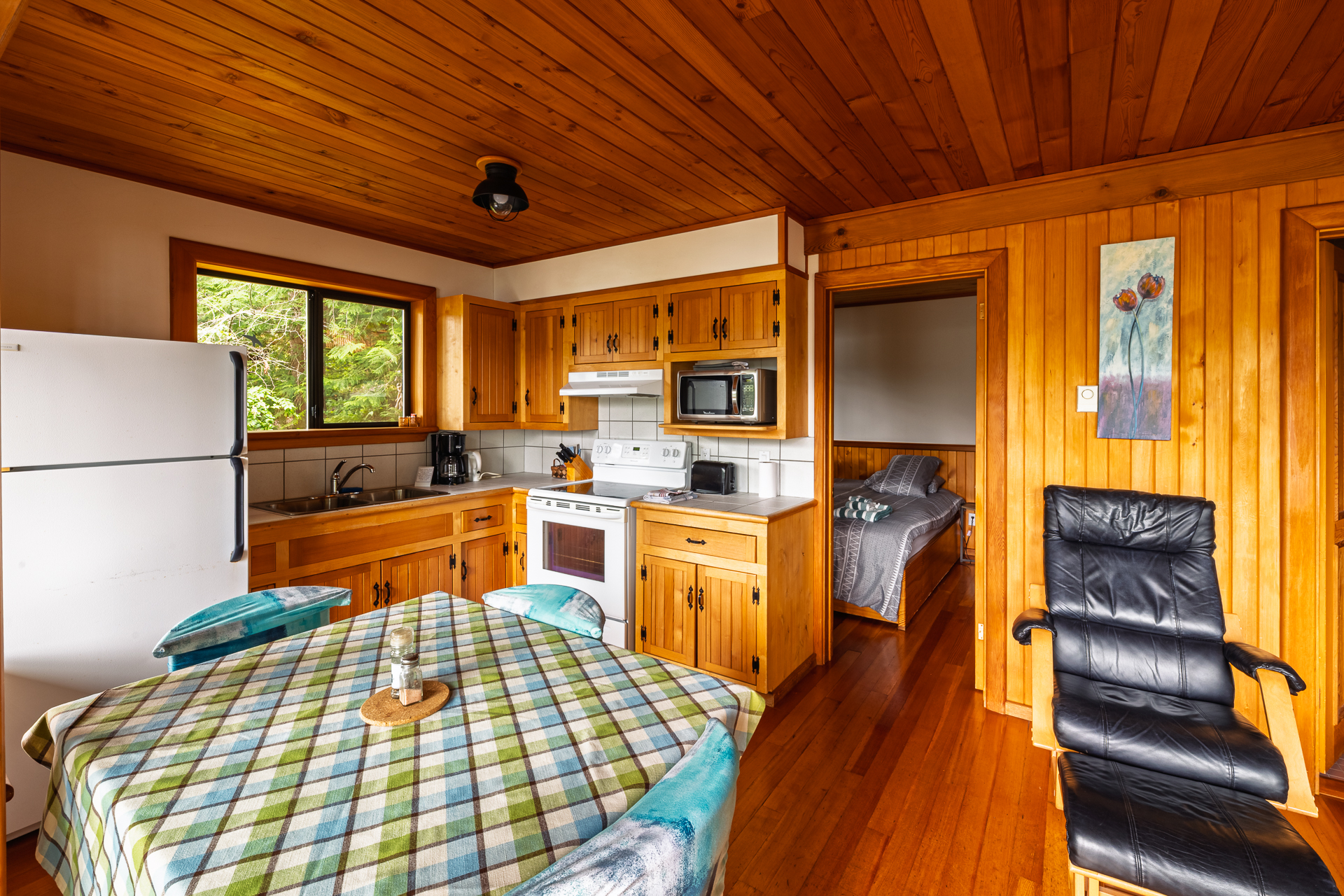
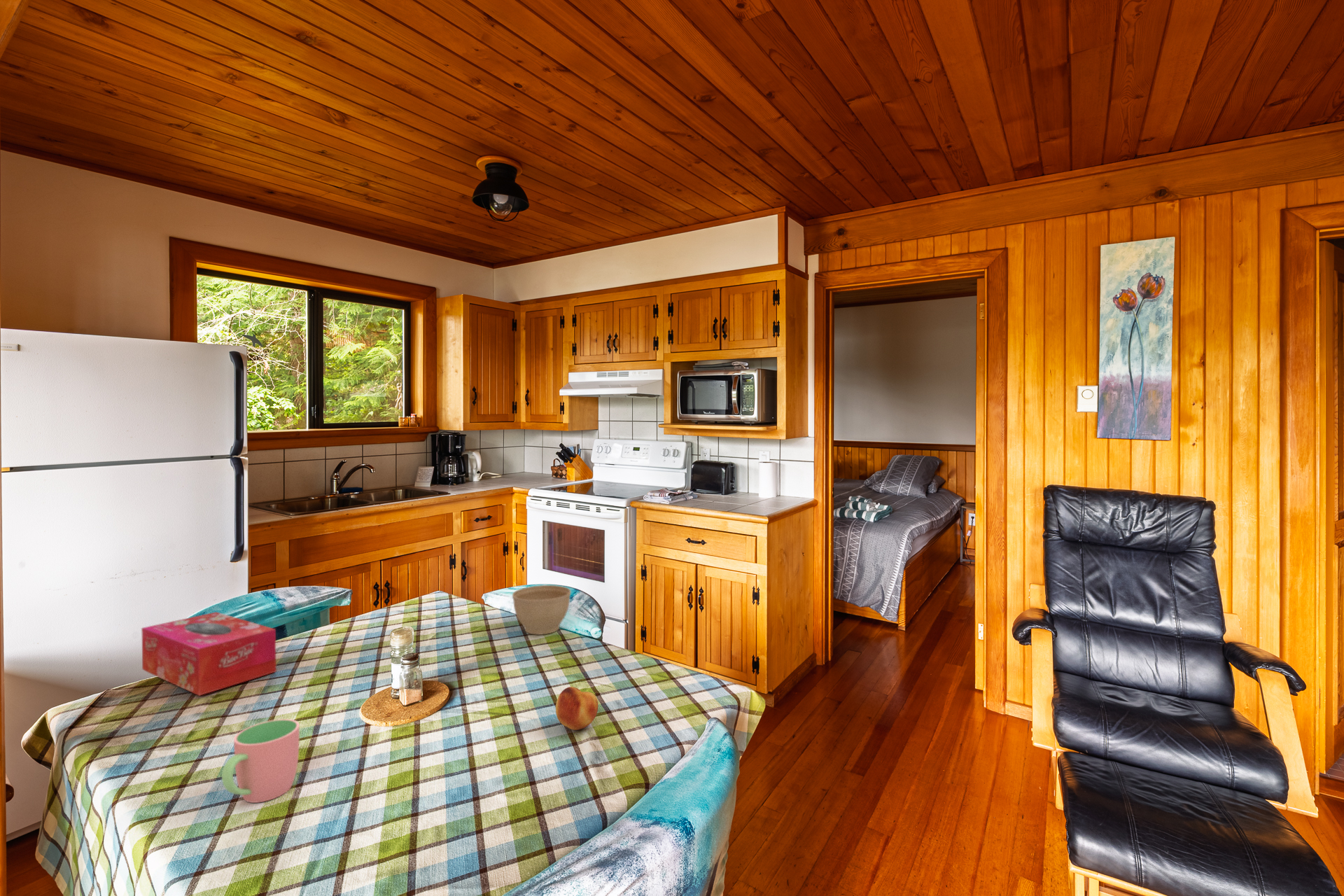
+ planter bowl [512,584,571,636]
+ tissue box [141,611,277,696]
+ fruit [555,686,599,731]
+ cup [221,718,300,804]
